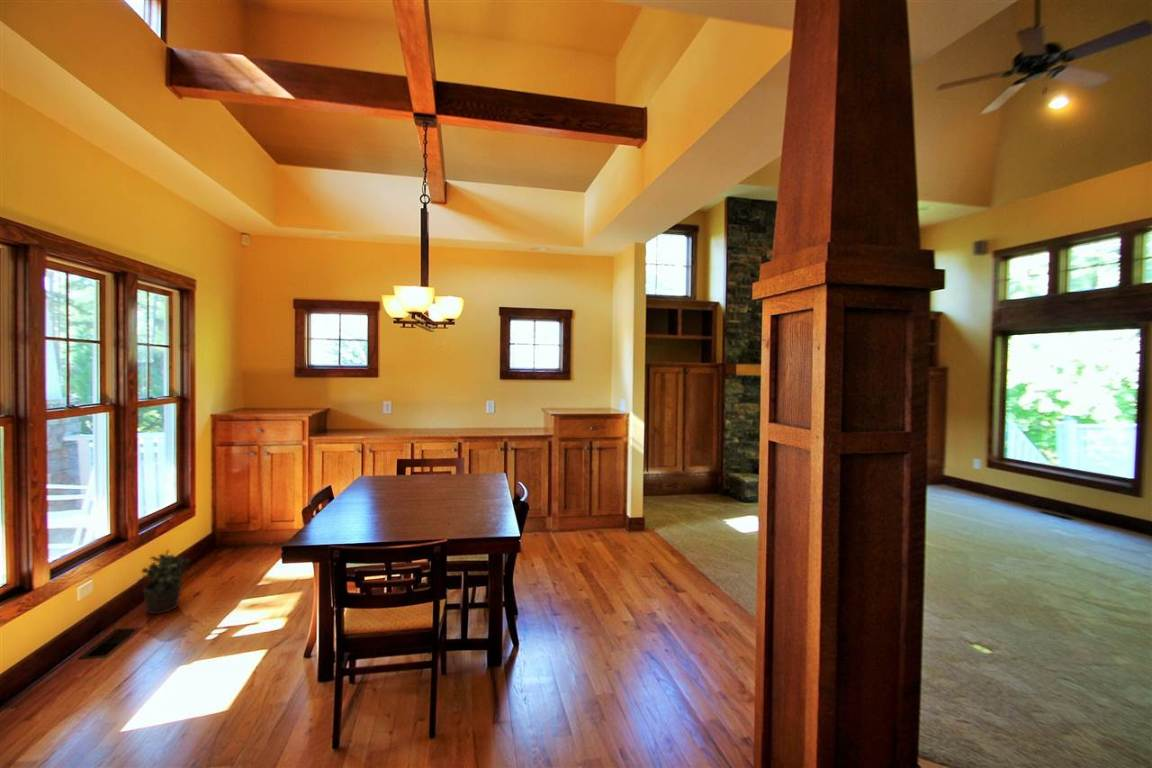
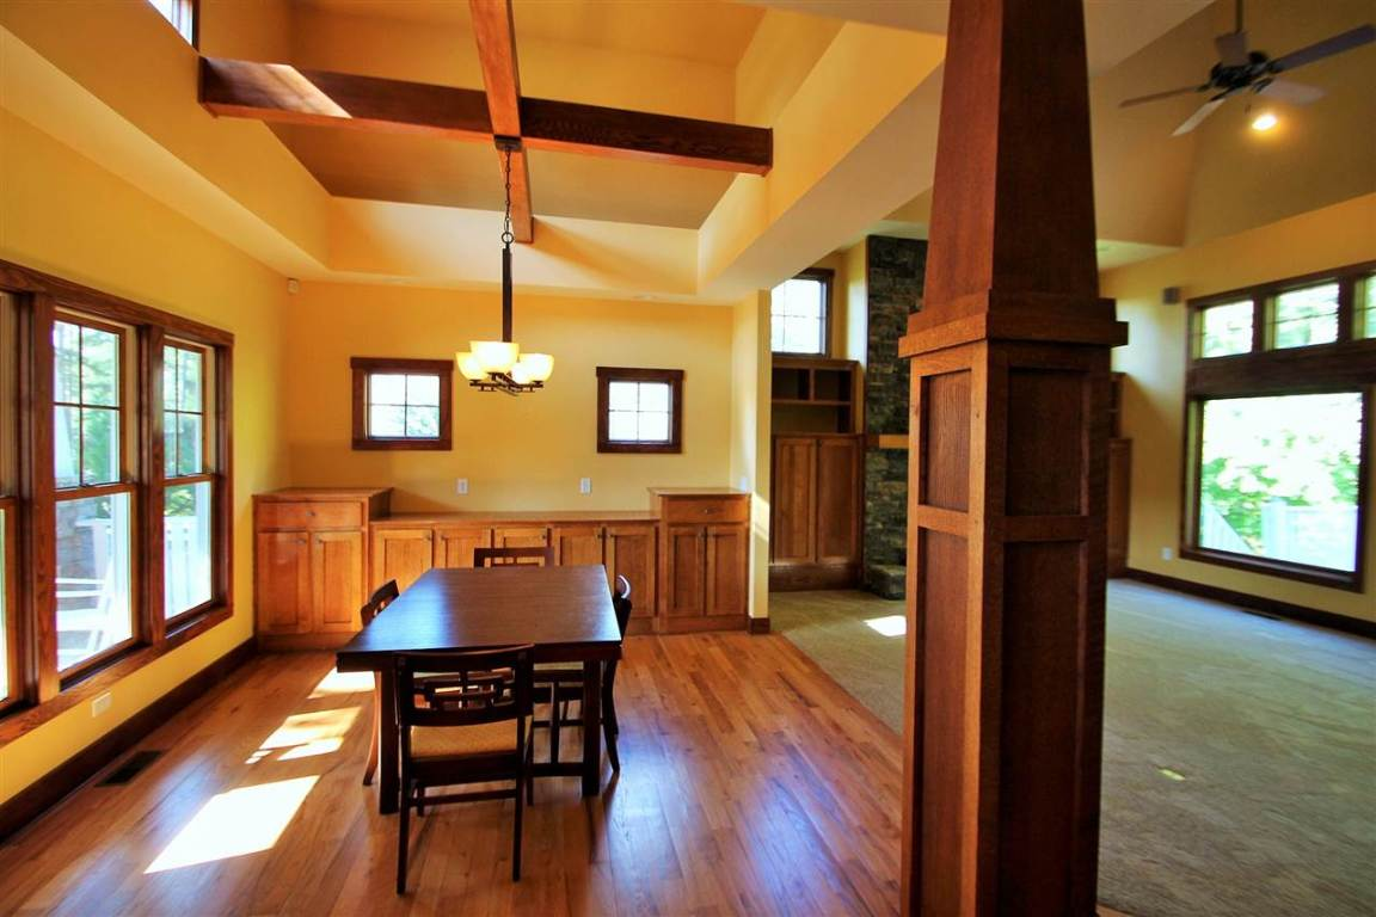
- potted plant [136,549,191,615]
